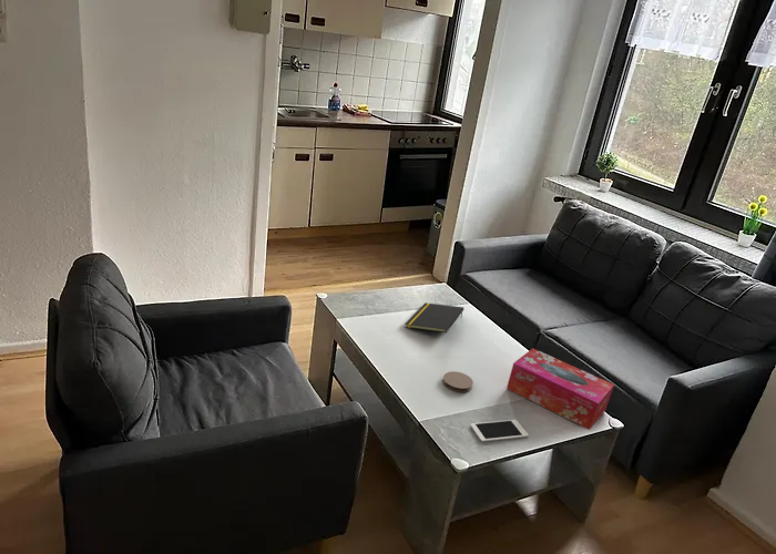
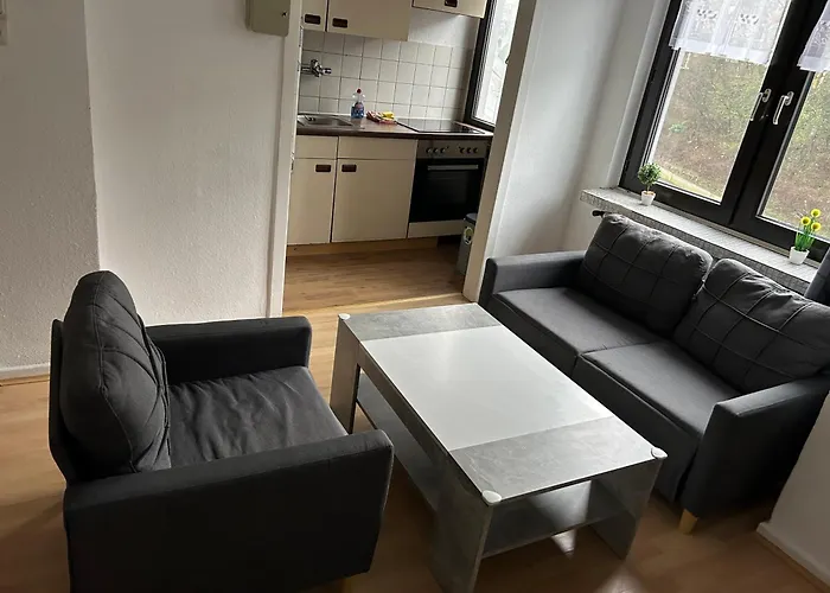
- notepad [404,301,464,334]
- coaster [441,370,474,393]
- cell phone [469,419,530,443]
- tissue box [506,347,615,431]
